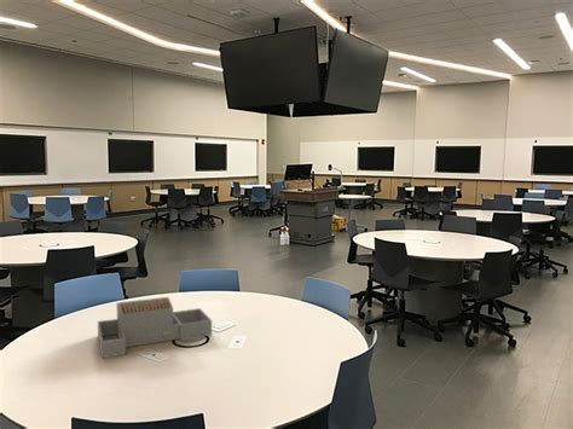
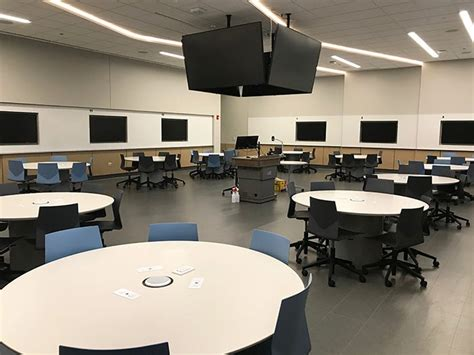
- architectural model [97,296,213,359]
